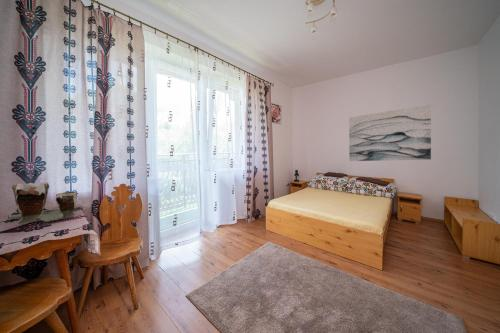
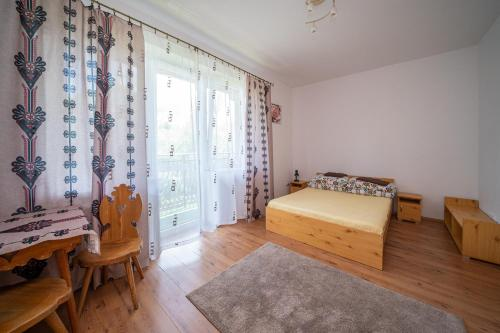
- wall art [348,103,432,162]
- clay pot [7,182,80,225]
